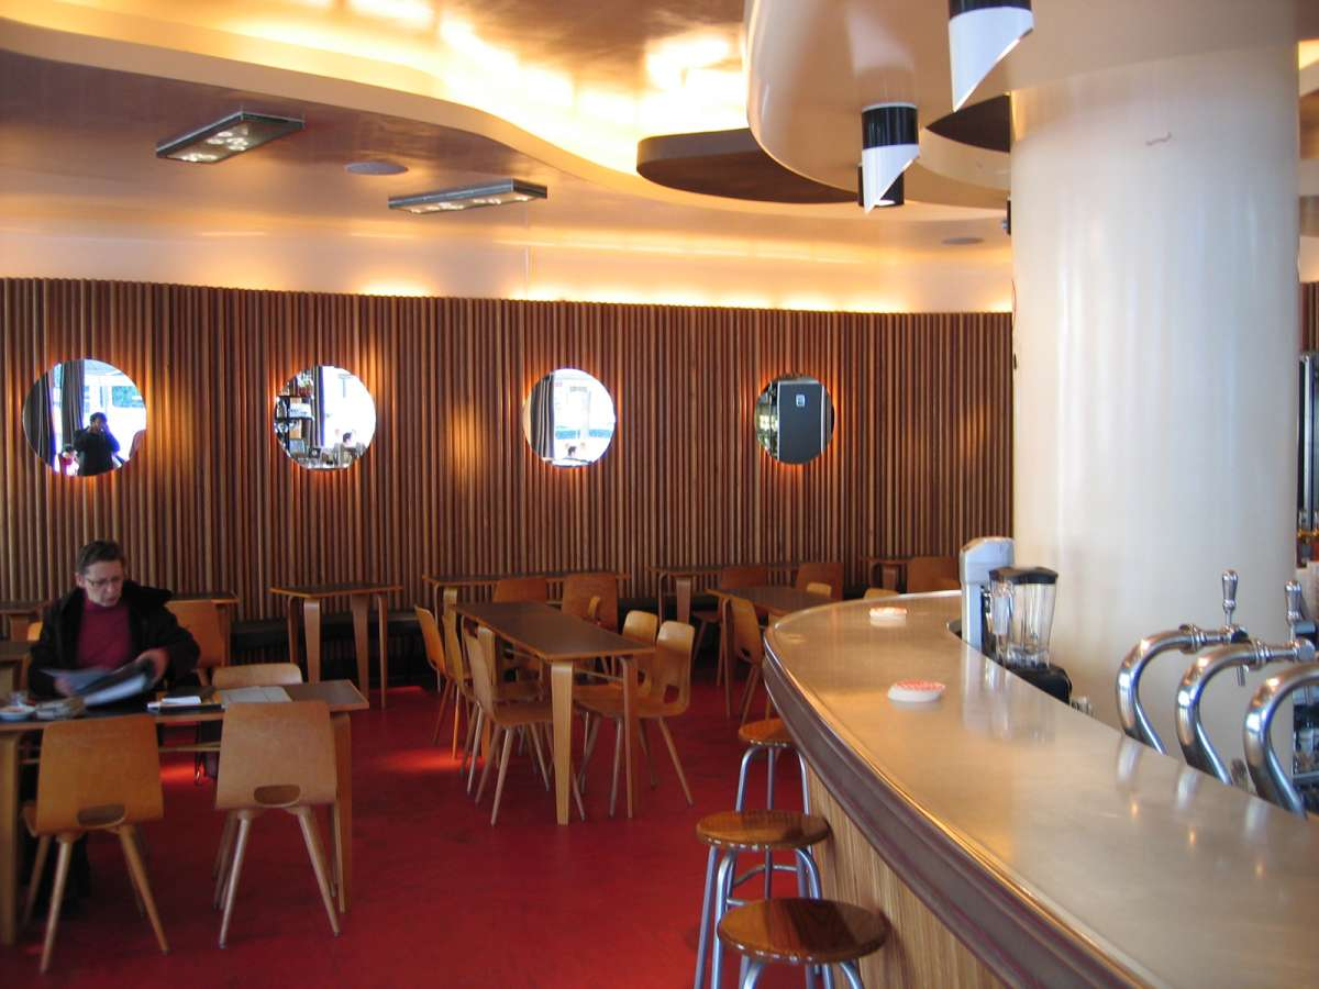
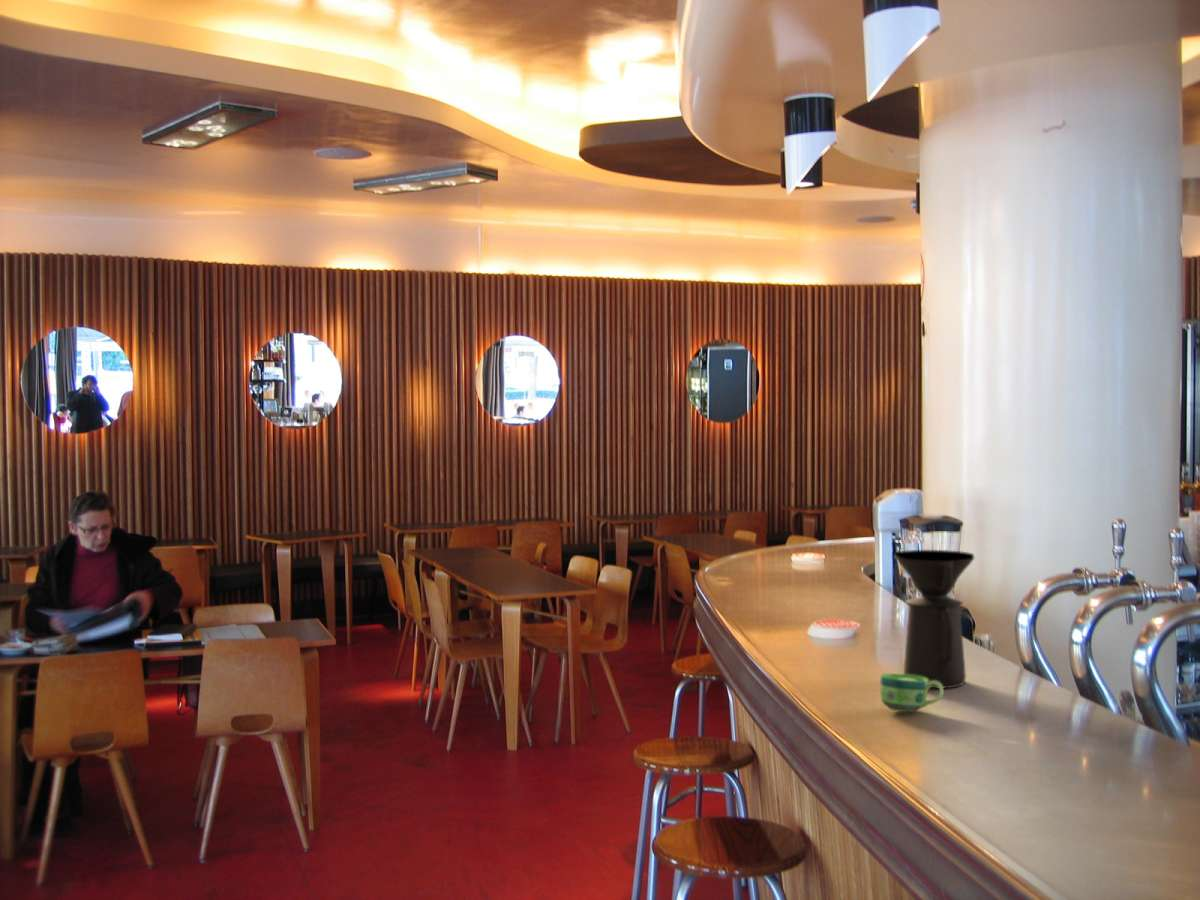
+ coffee maker [893,549,976,689]
+ cup [879,673,944,713]
